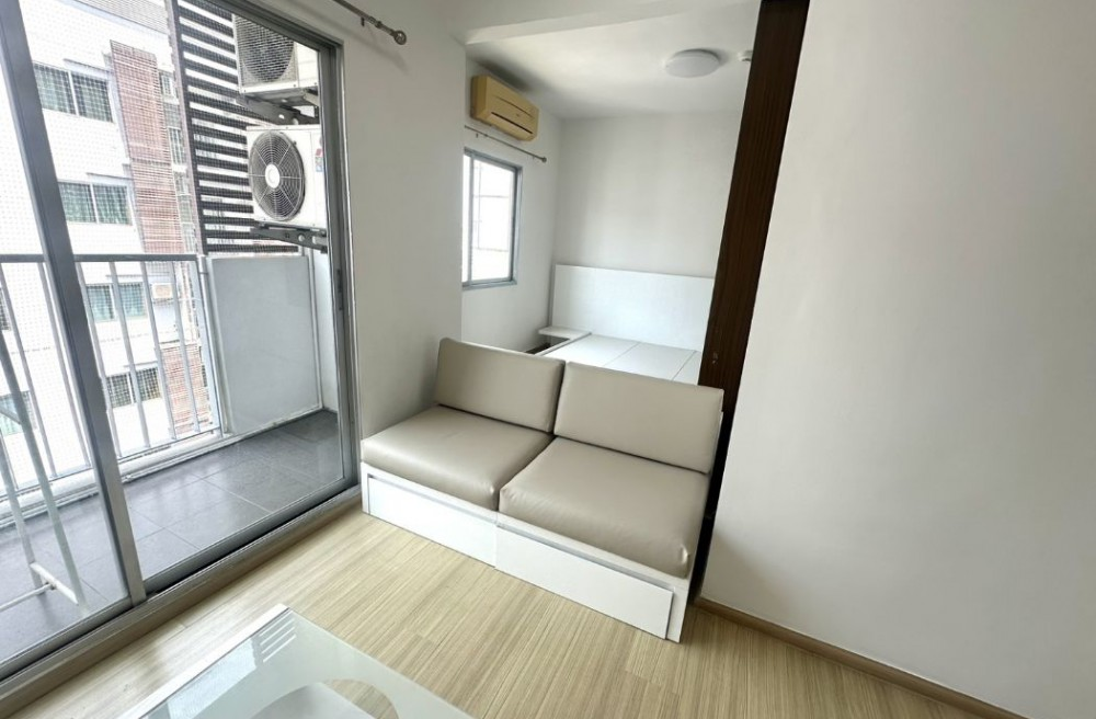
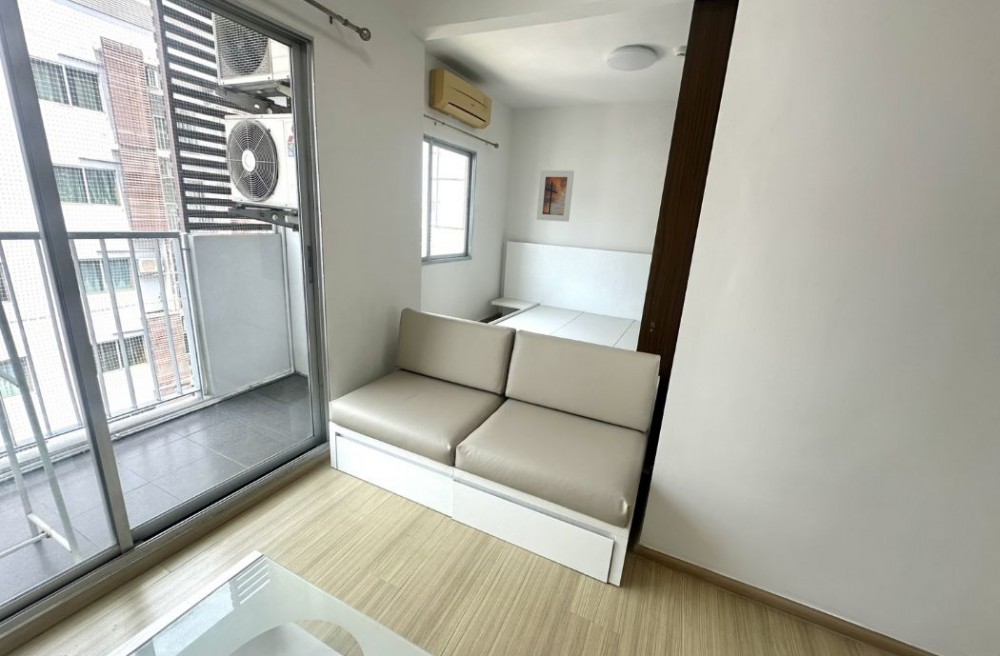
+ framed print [536,169,575,223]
